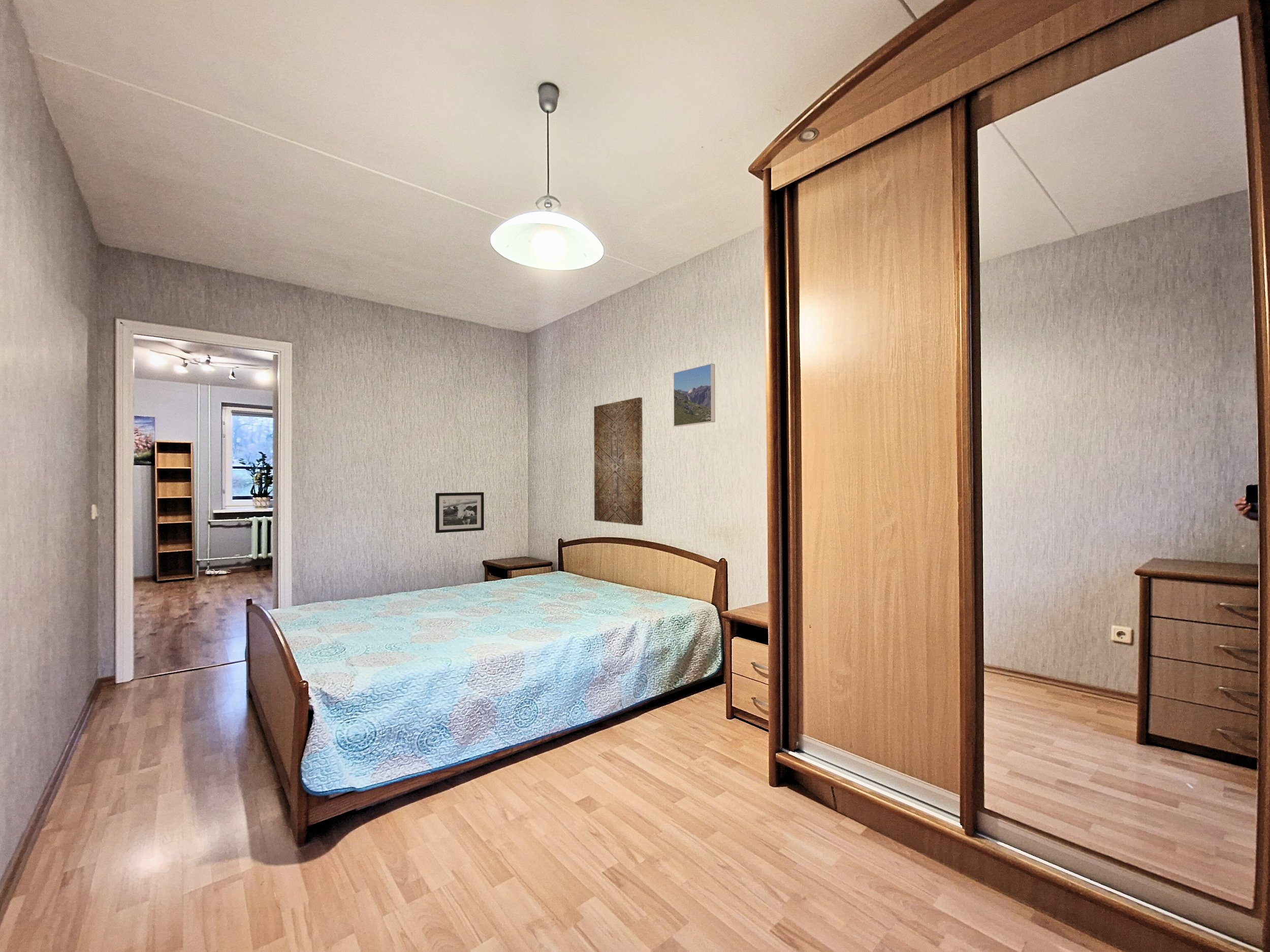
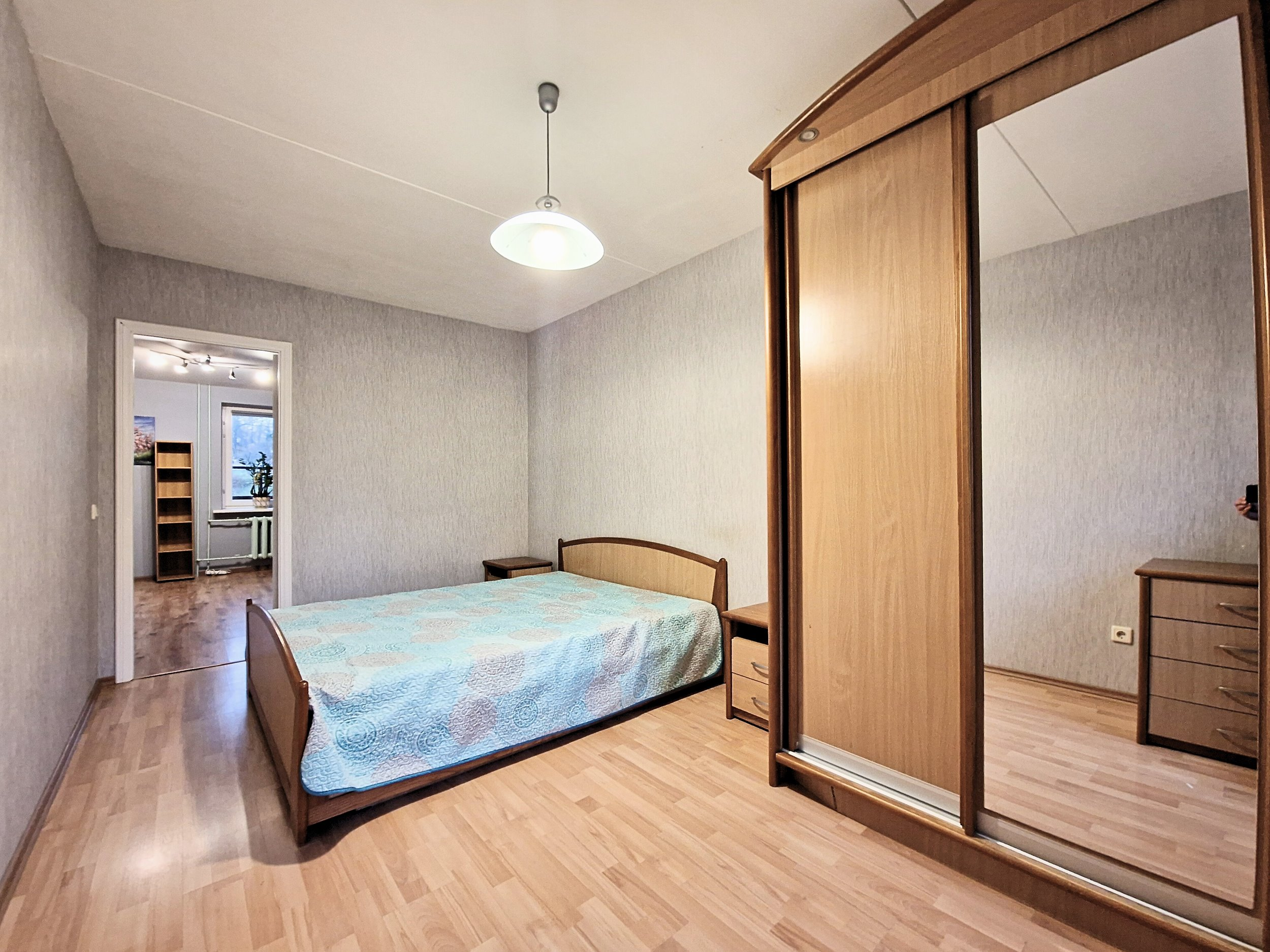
- picture frame [435,492,485,534]
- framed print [673,363,716,427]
- wall art [593,397,643,526]
